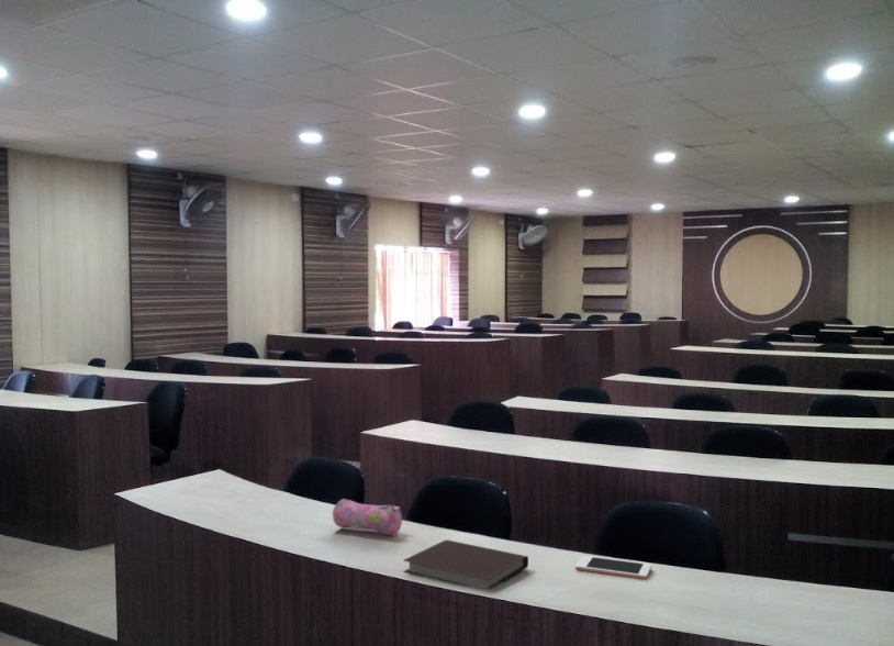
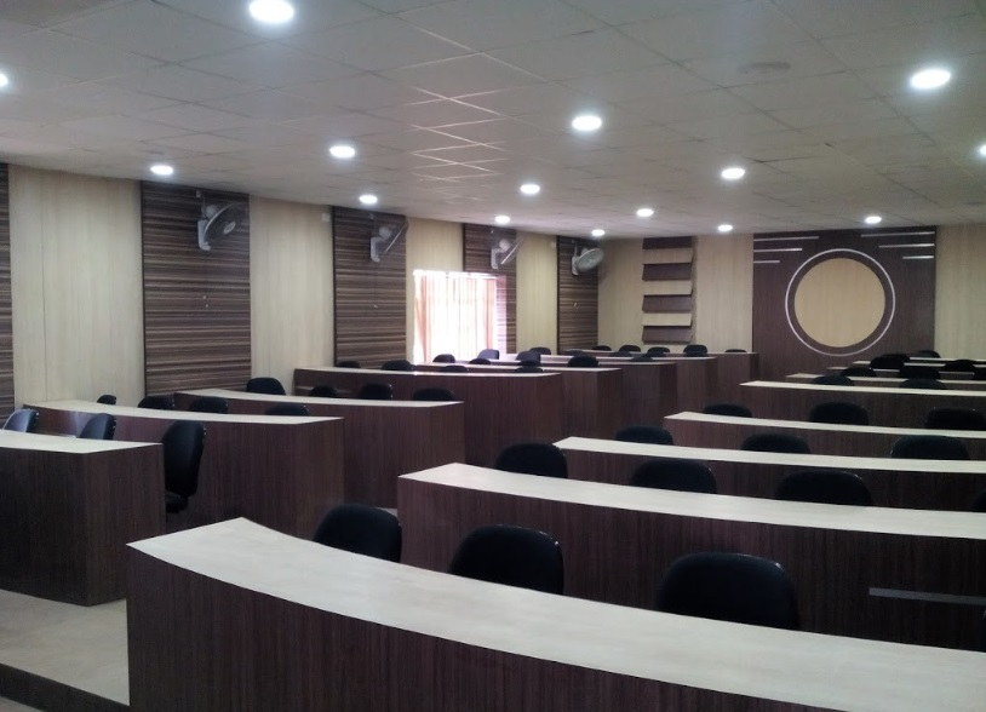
- pencil case [332,498,406,537]
- notebook [402,538,529,590]
- cell phone [574,555,652,580]
